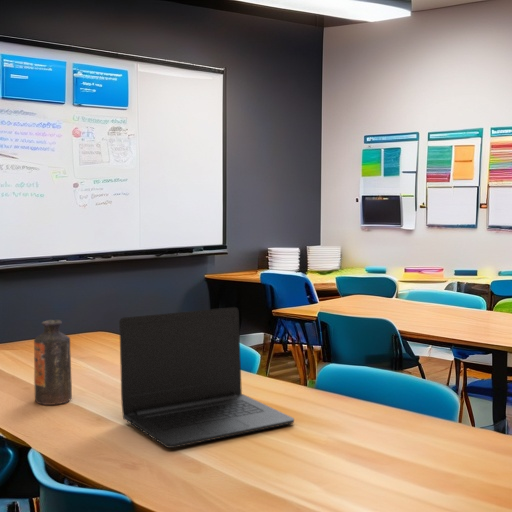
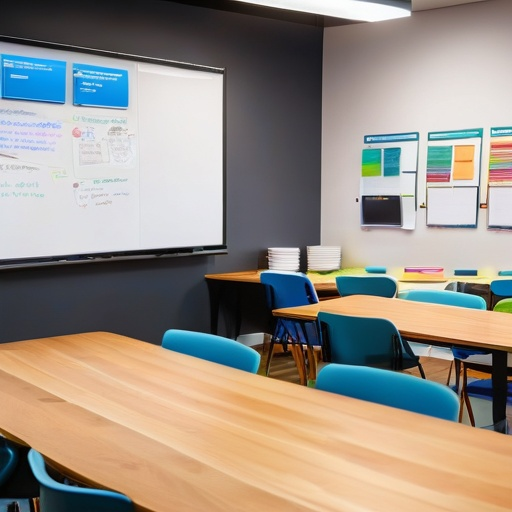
- laptop [118,306,295,449]
- bottle [33,319,73,406]
